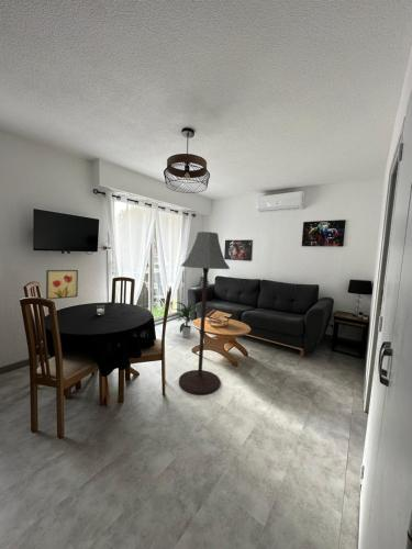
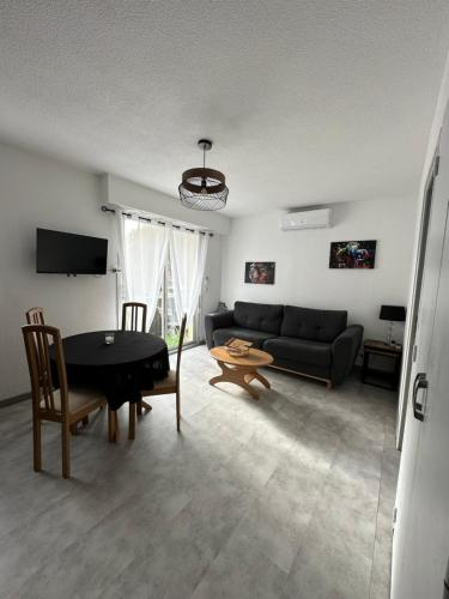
- floor lamp [178,231,231,395]
- wall art [45,269,79,301]
- indoor plant [174,299,199,338]
